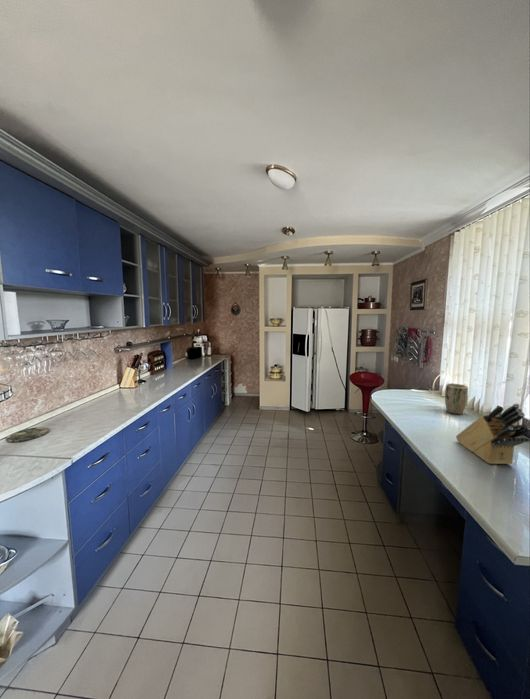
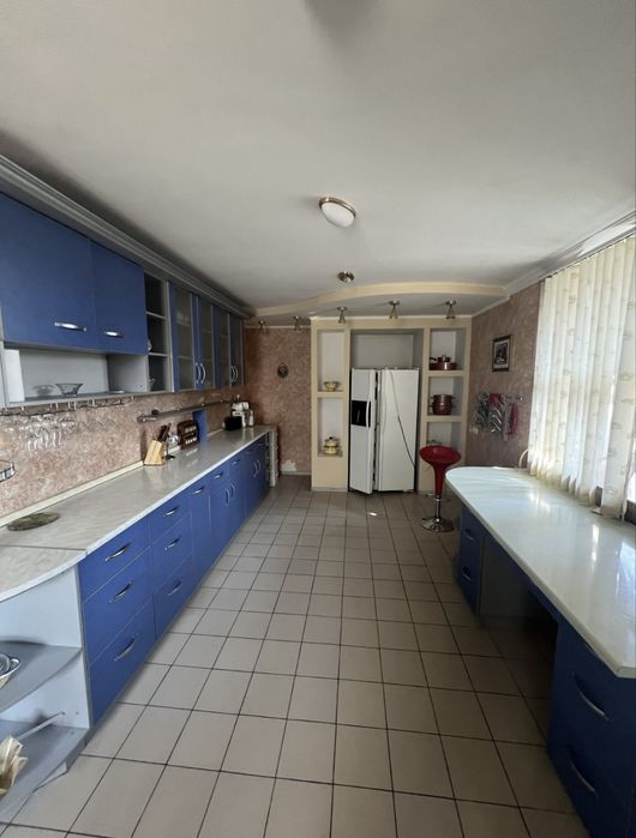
- knife block [455,403,530,465]
- plant pot [444,382,469,415]
